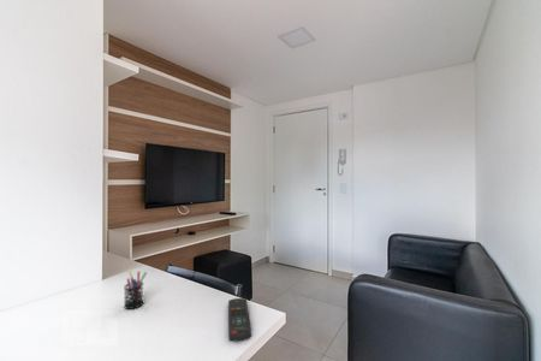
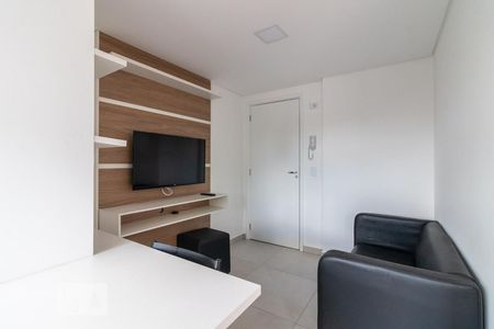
- remote control [227,297,252,342]
- pen holder [123,270,148,310]
